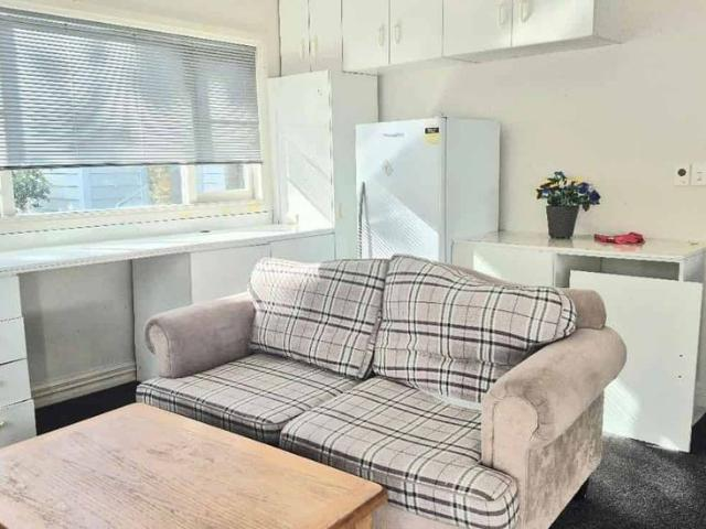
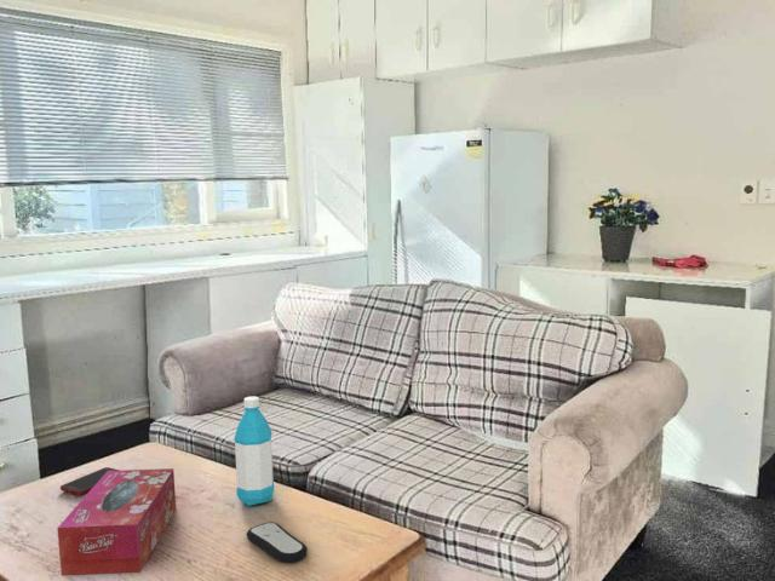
+ tissue box [56,467,177,577]
+ water bottle [232,395,275,507]
+ remote control [246,520,309,564]
+ cell phone [59,466,121,496]
